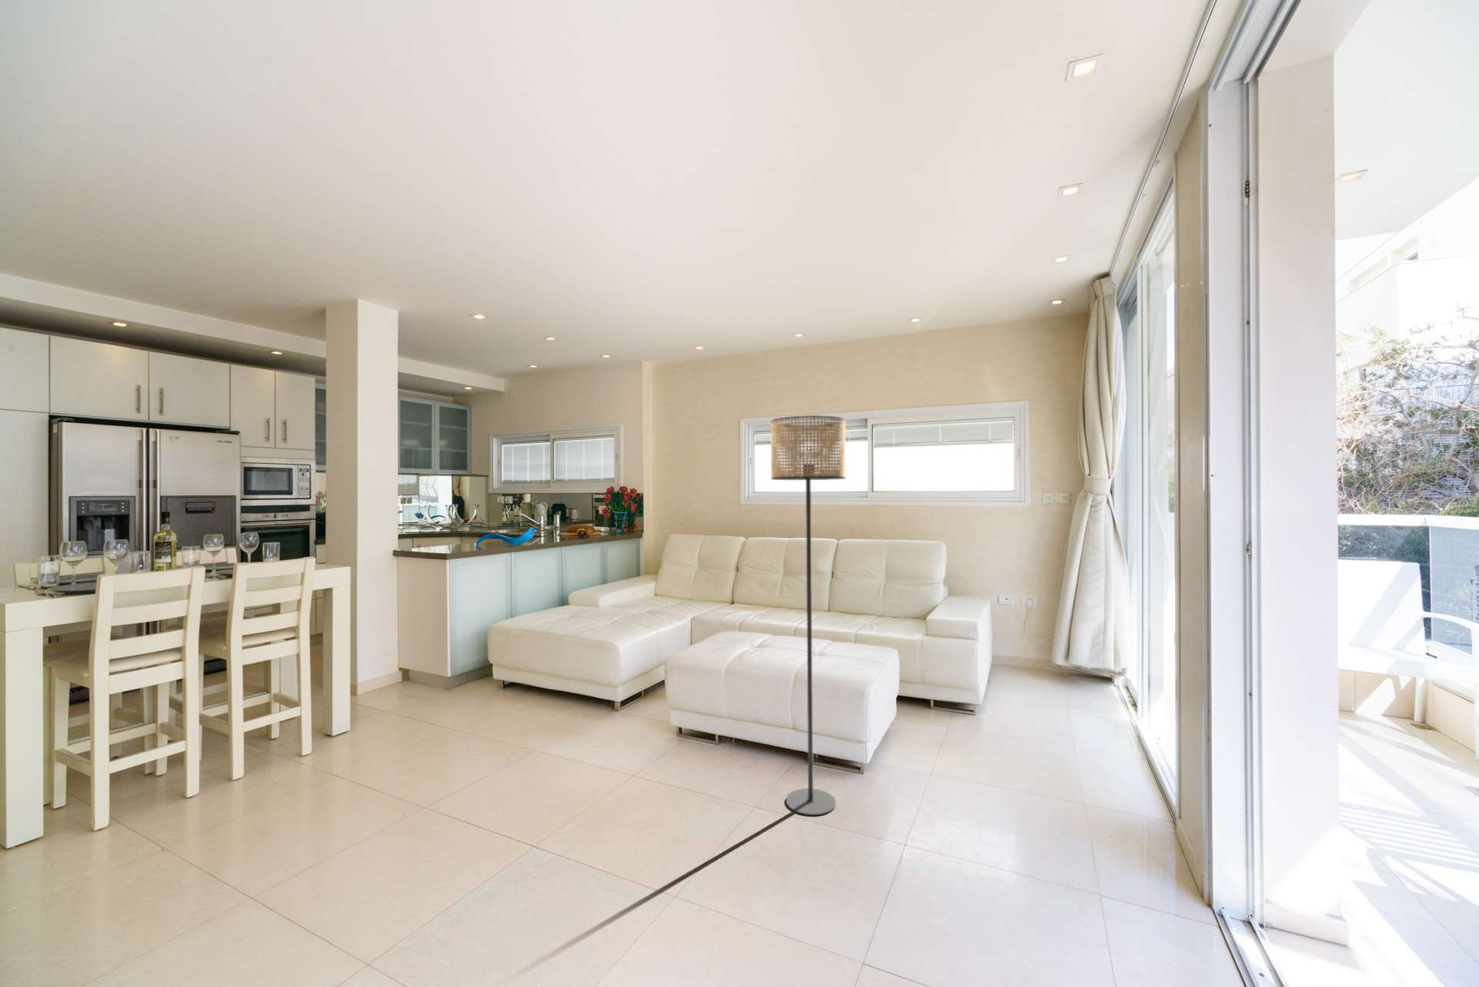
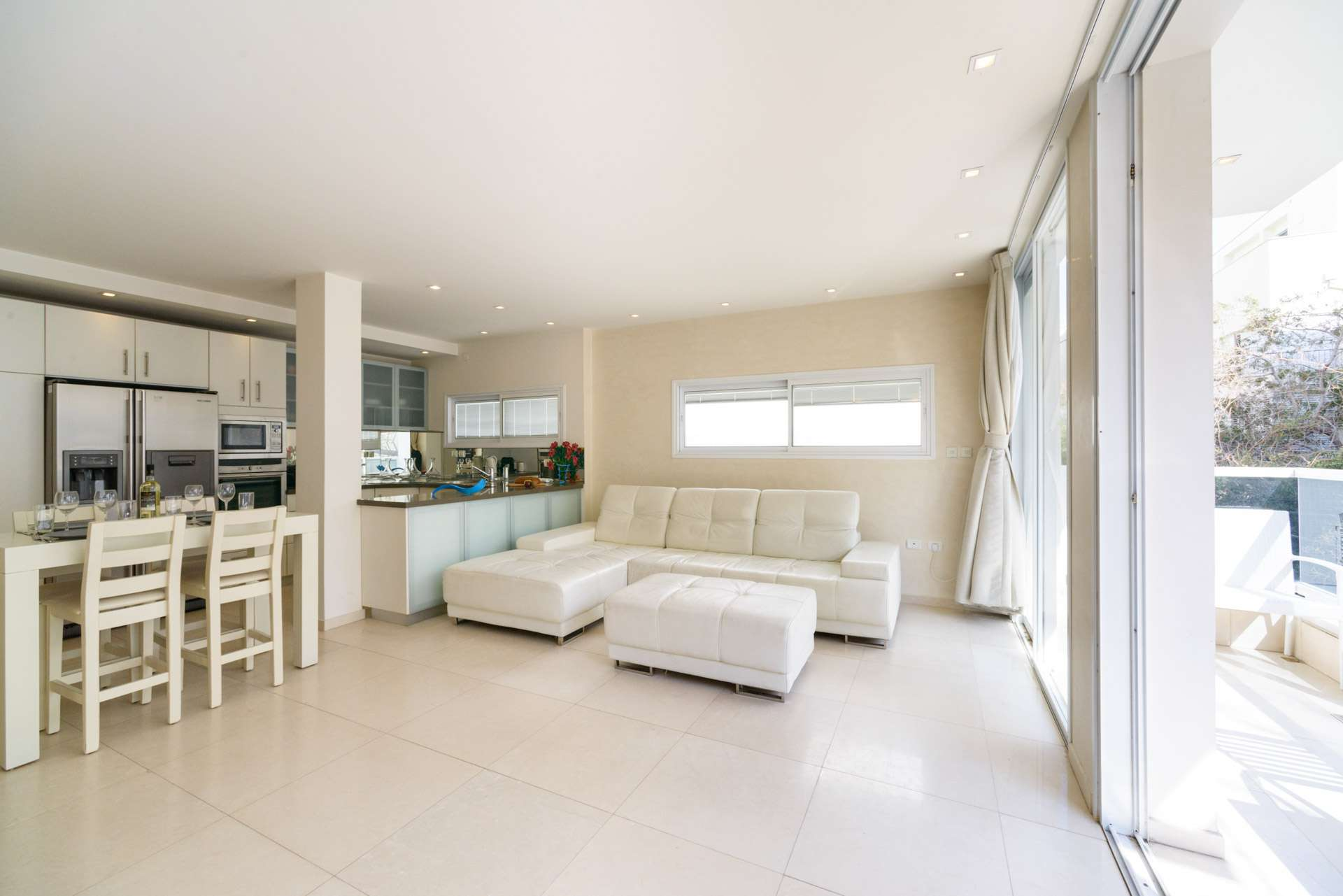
- floor lamp [770,414,847,816]
